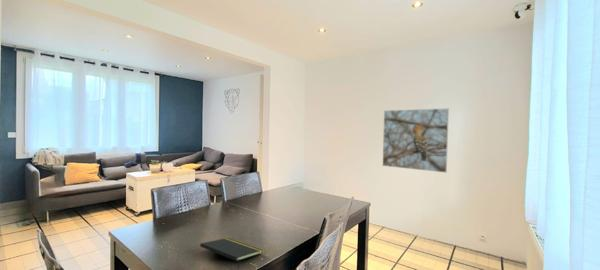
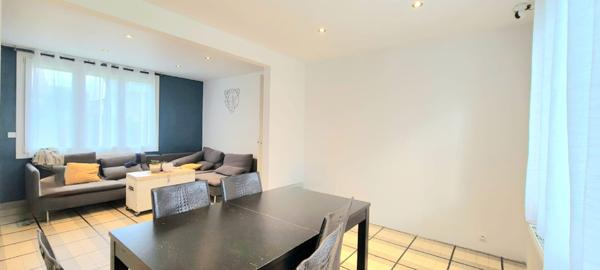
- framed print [382,107,450,174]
- notepad [199,237,263,270]
